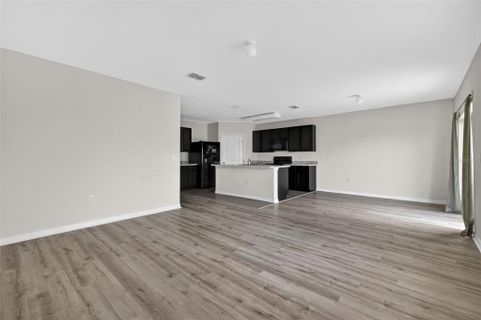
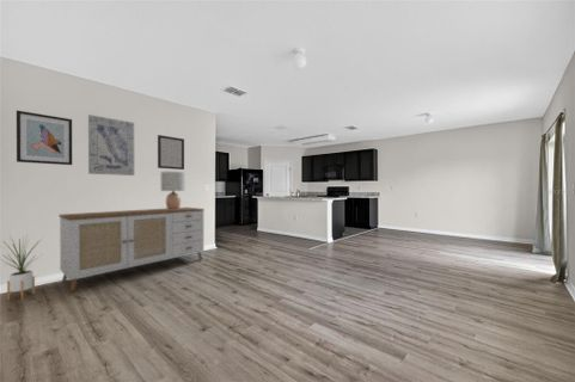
+ house plant [0,235,44,301]
+ lamp [160,171,186,210]
+ sideboard [57,207,206,292]
+ home mirror [157,134,185,171]
+ wall art [16,110,73,166]
+ wall art [87,113,135,177]
